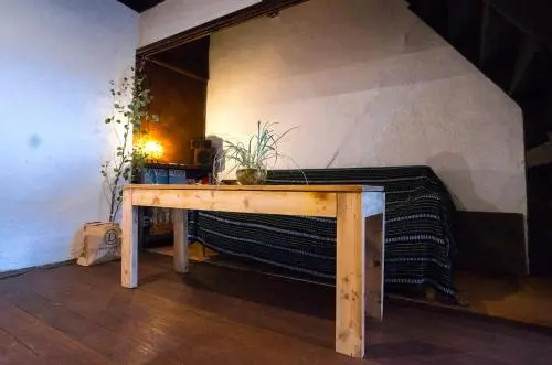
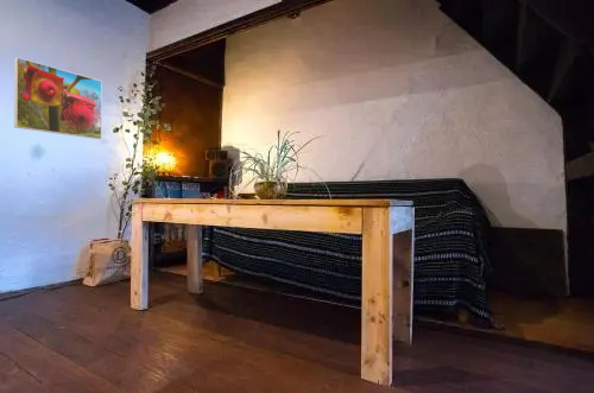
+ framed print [13,56,103,140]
